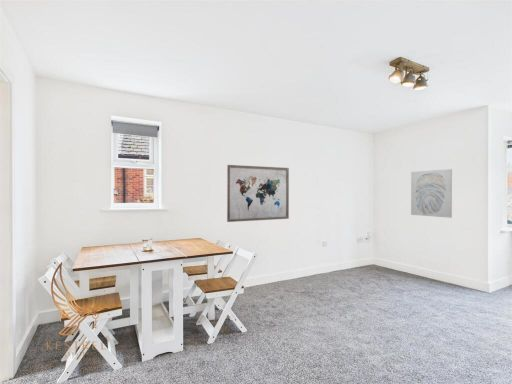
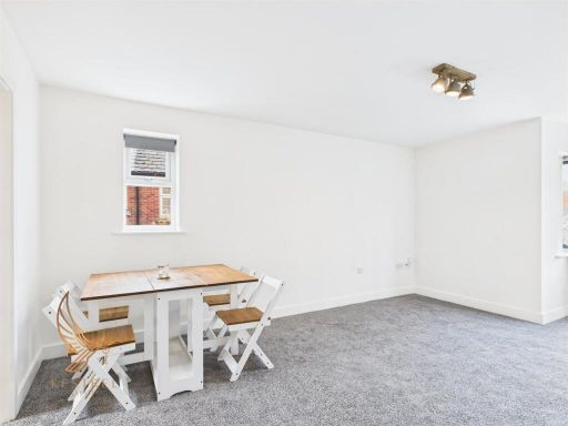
- wall art [410,168,453,219]
- wall art [226,164,290,223]
